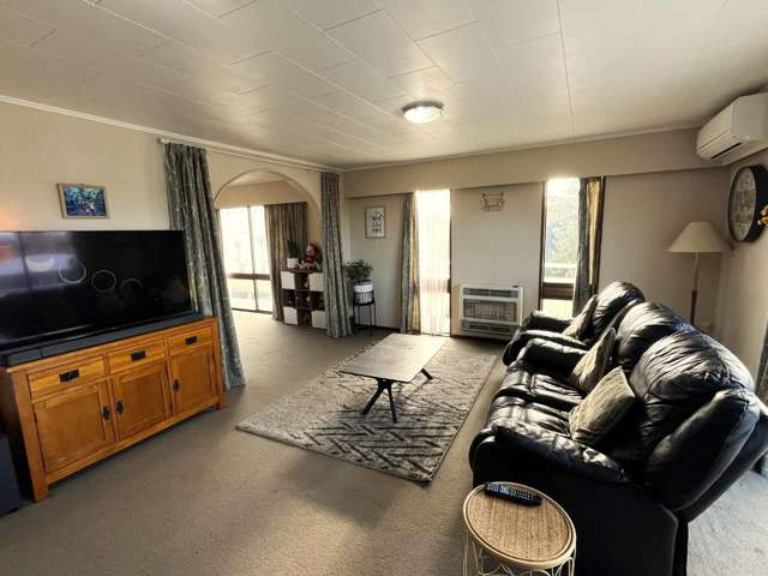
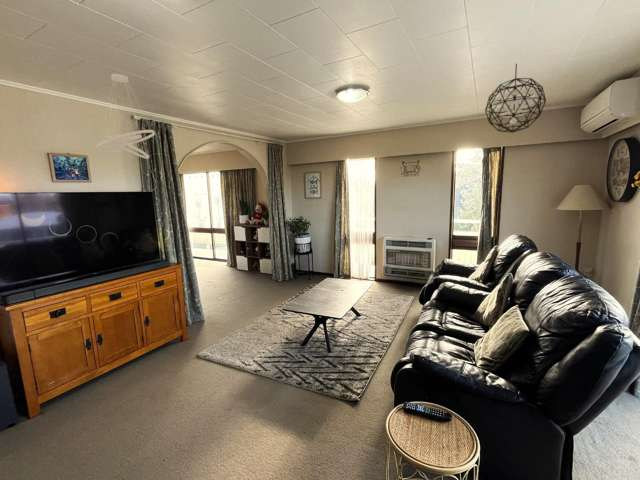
+ ceiling light fixture [95,73,156,160]
+ pendant light [484,63,547,134]
